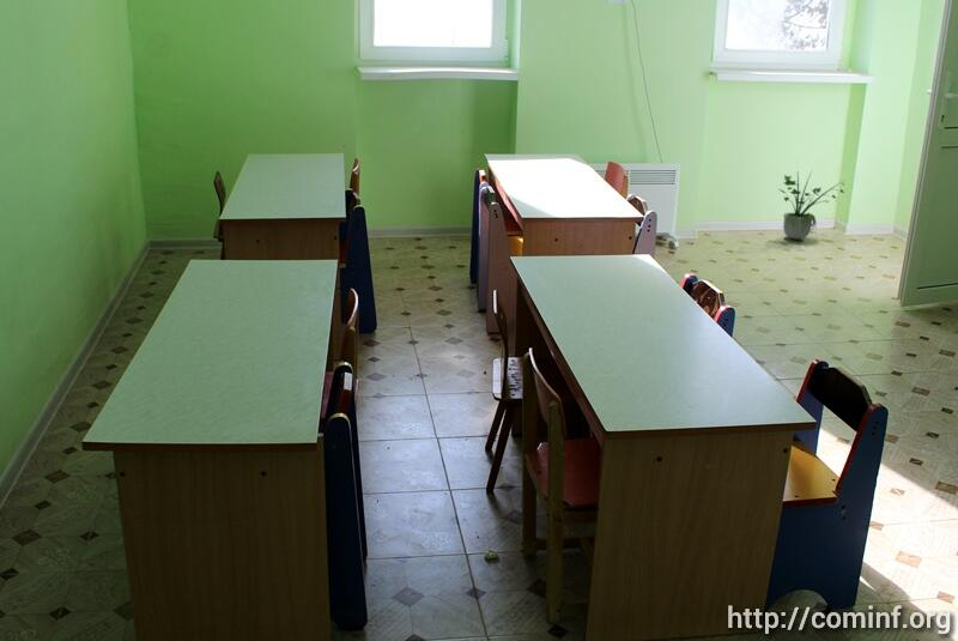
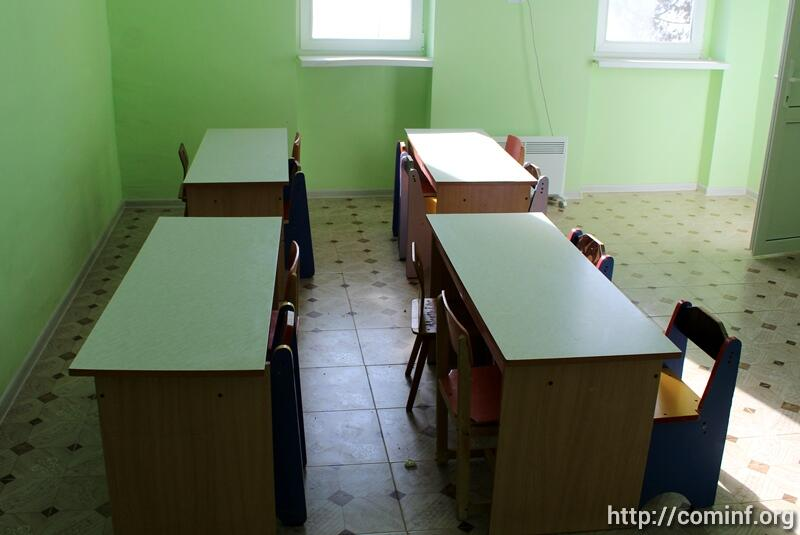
- potted plant [778,159,847,241]
